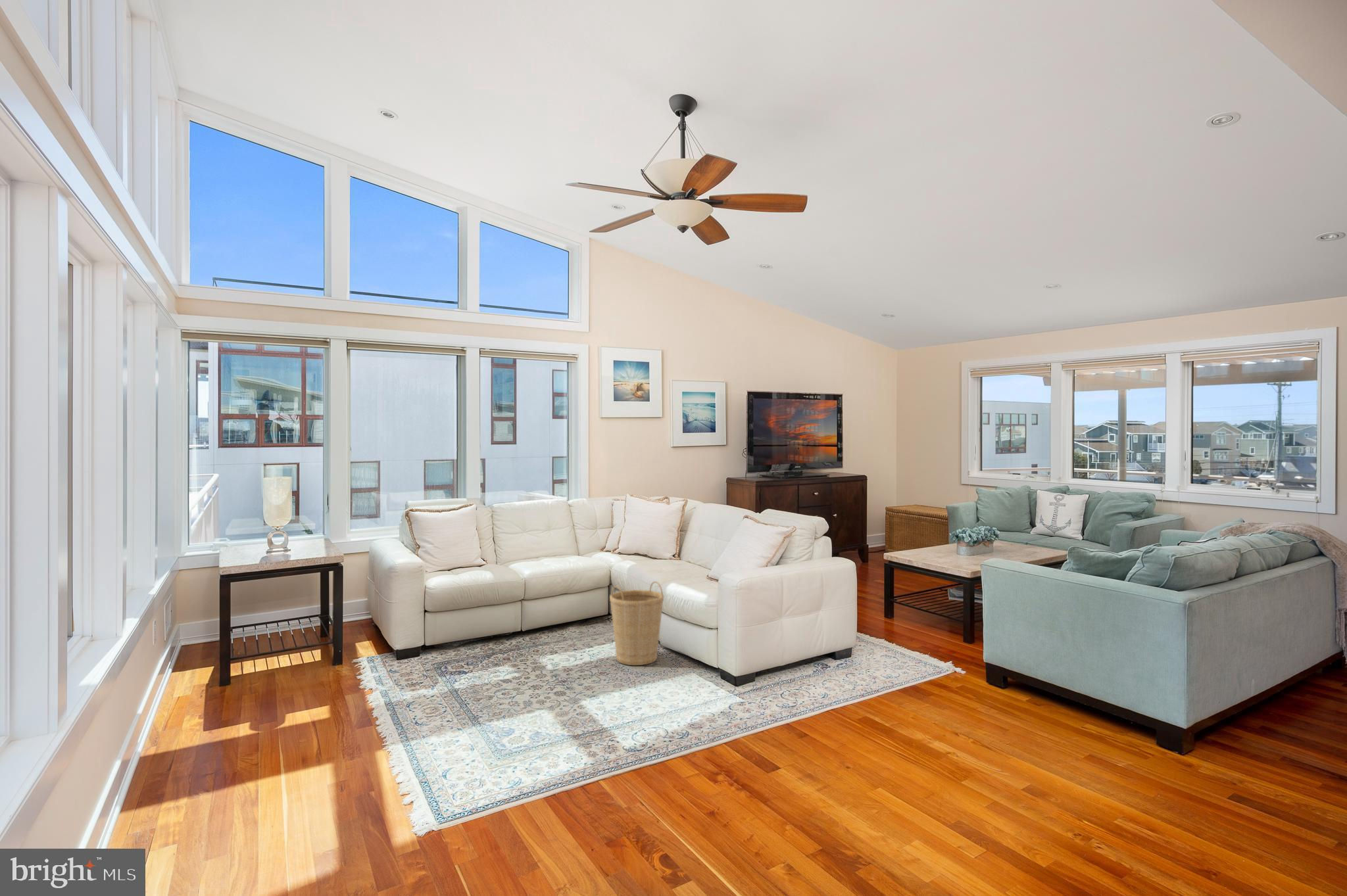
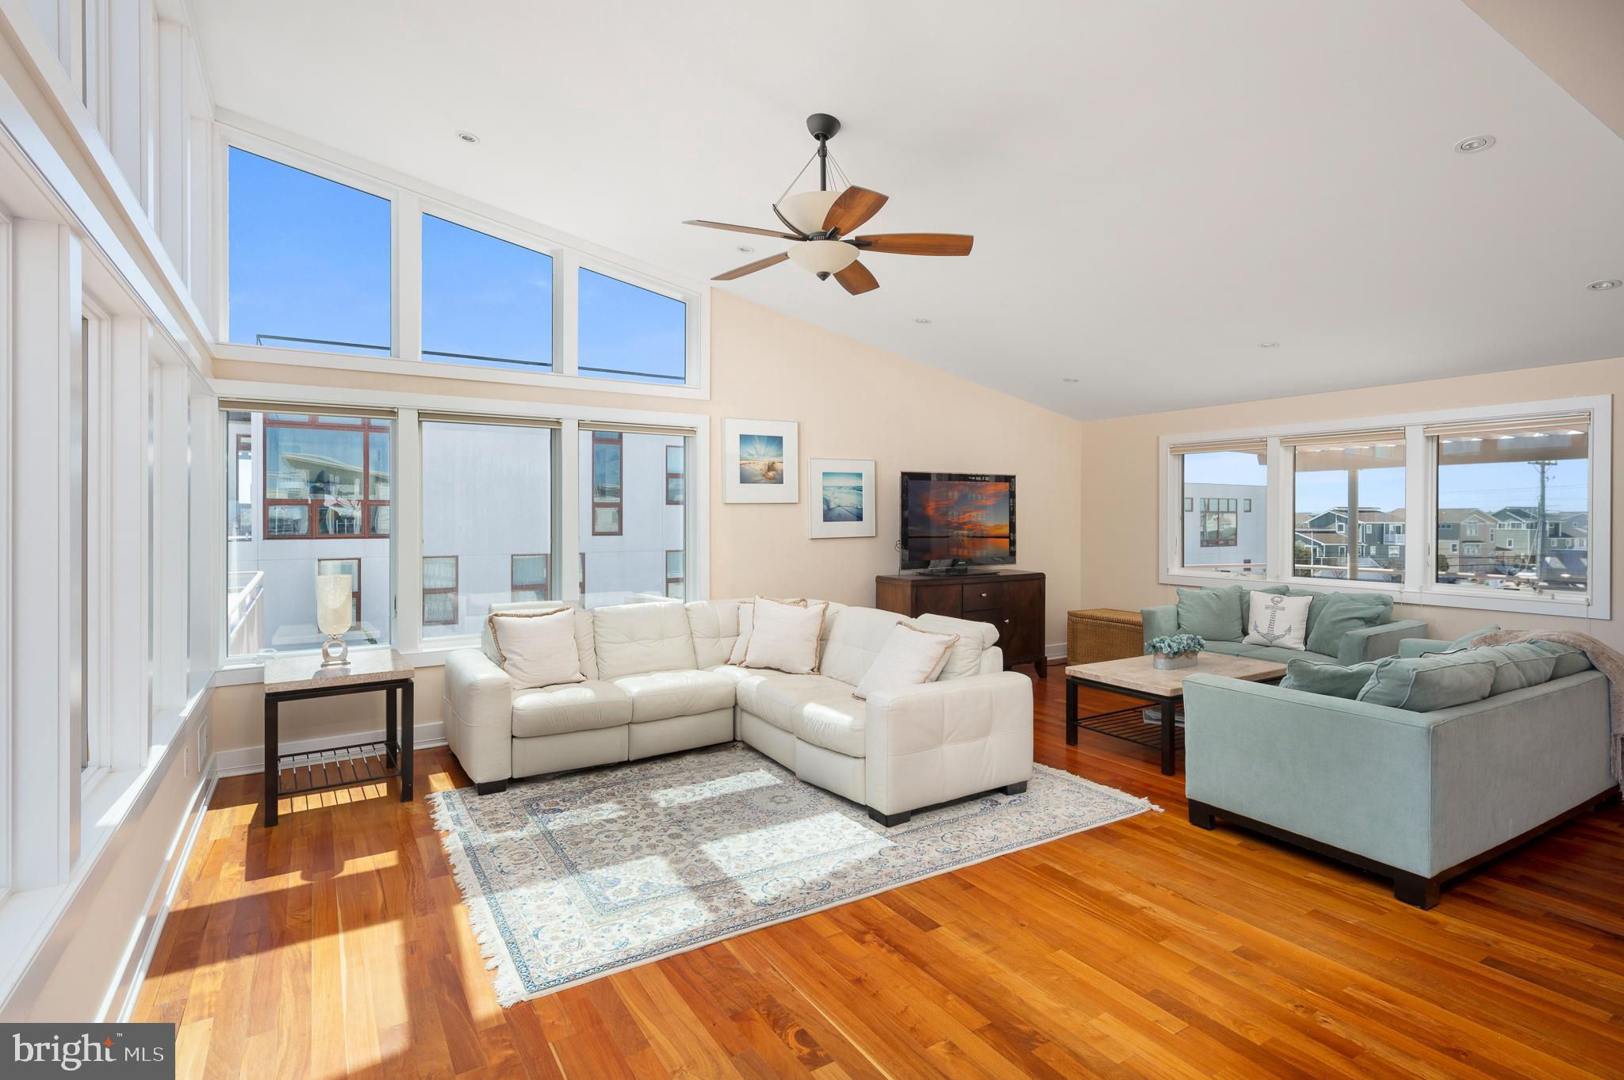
- basket [609,580,664,666]
